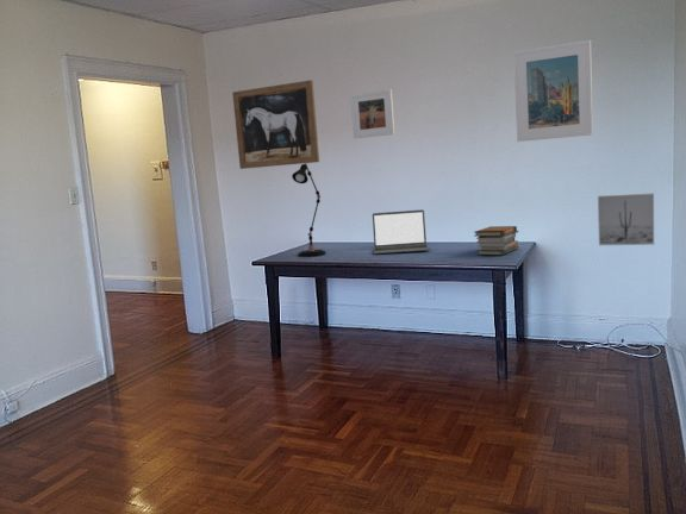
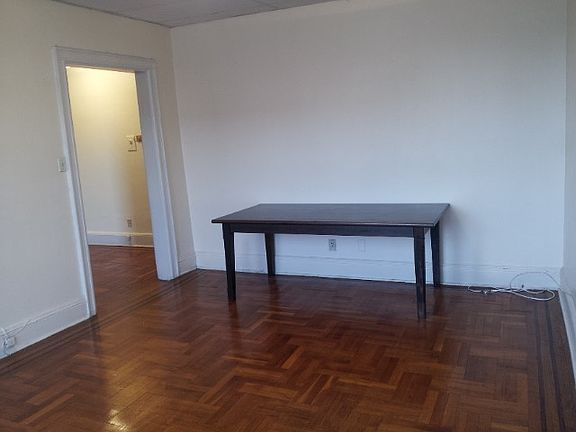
- desk lamp [291,163,326,257]
- wall art [231,79,320,170]
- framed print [349,88,395,139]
- book stack [473,225,519,256]
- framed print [512,39,594,143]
- laptop [372,208,430,256]
- wall art [597,192,655,246]
